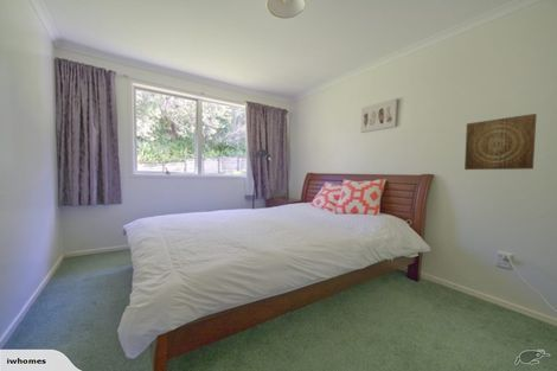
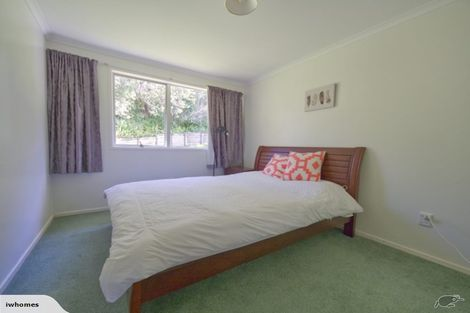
- wall art [463,113,538,171]
